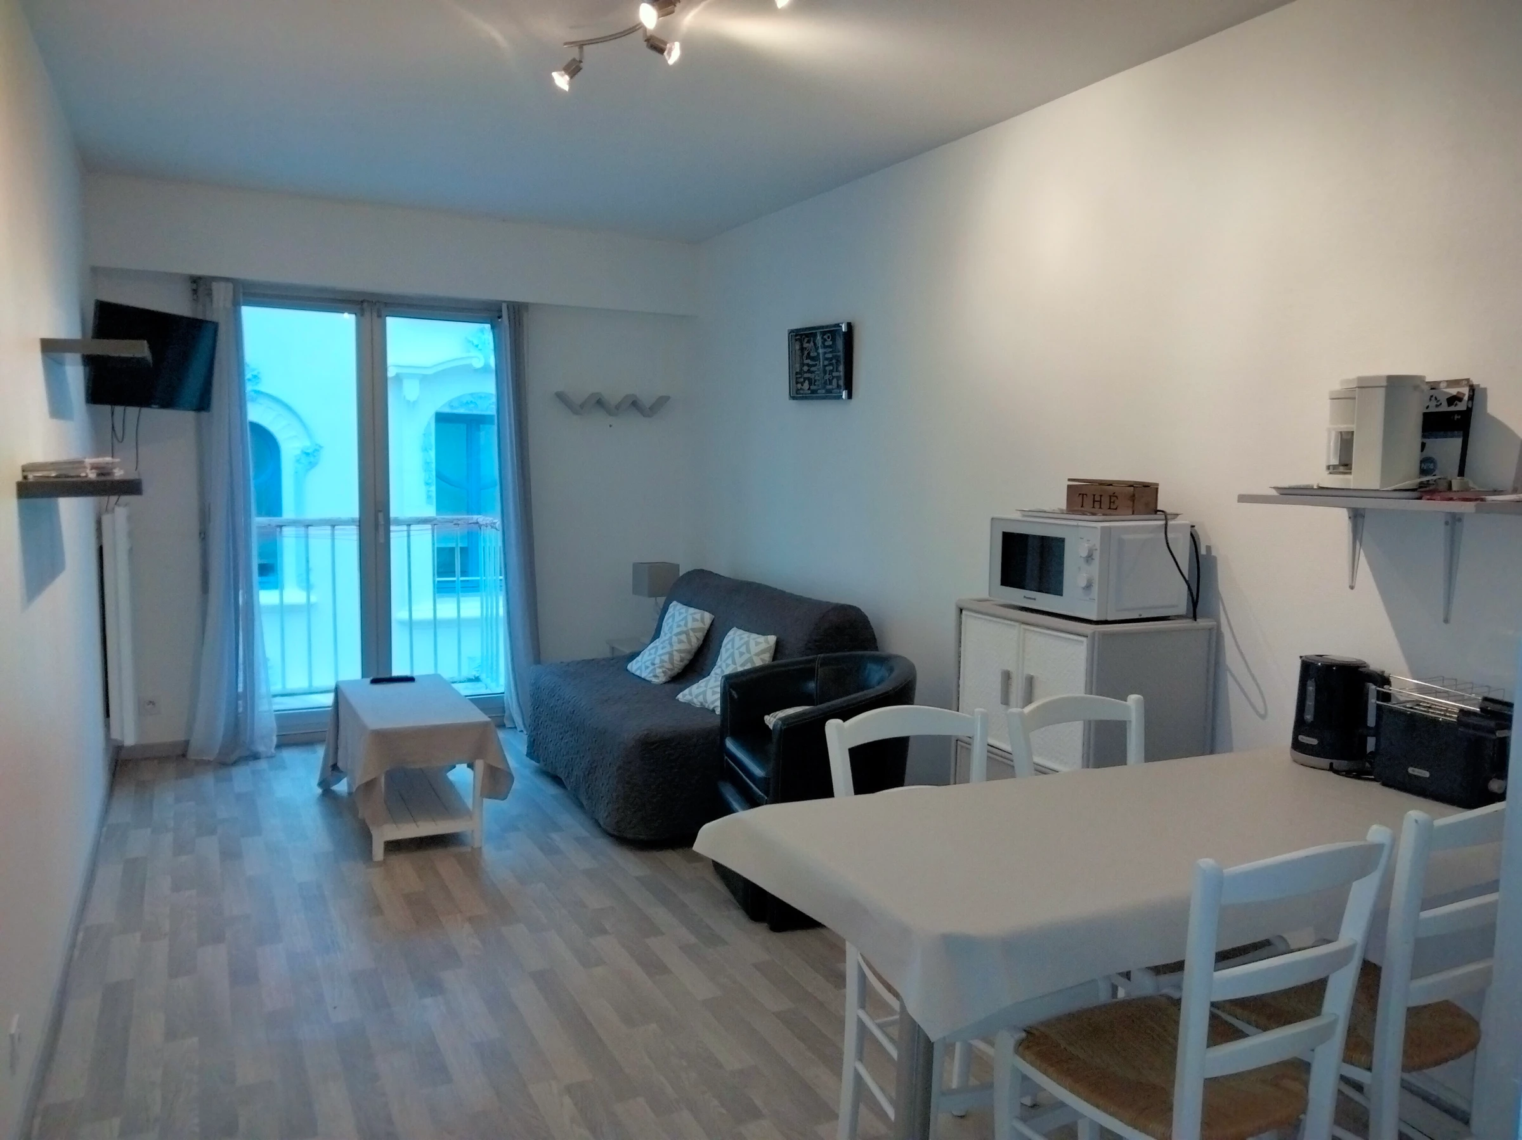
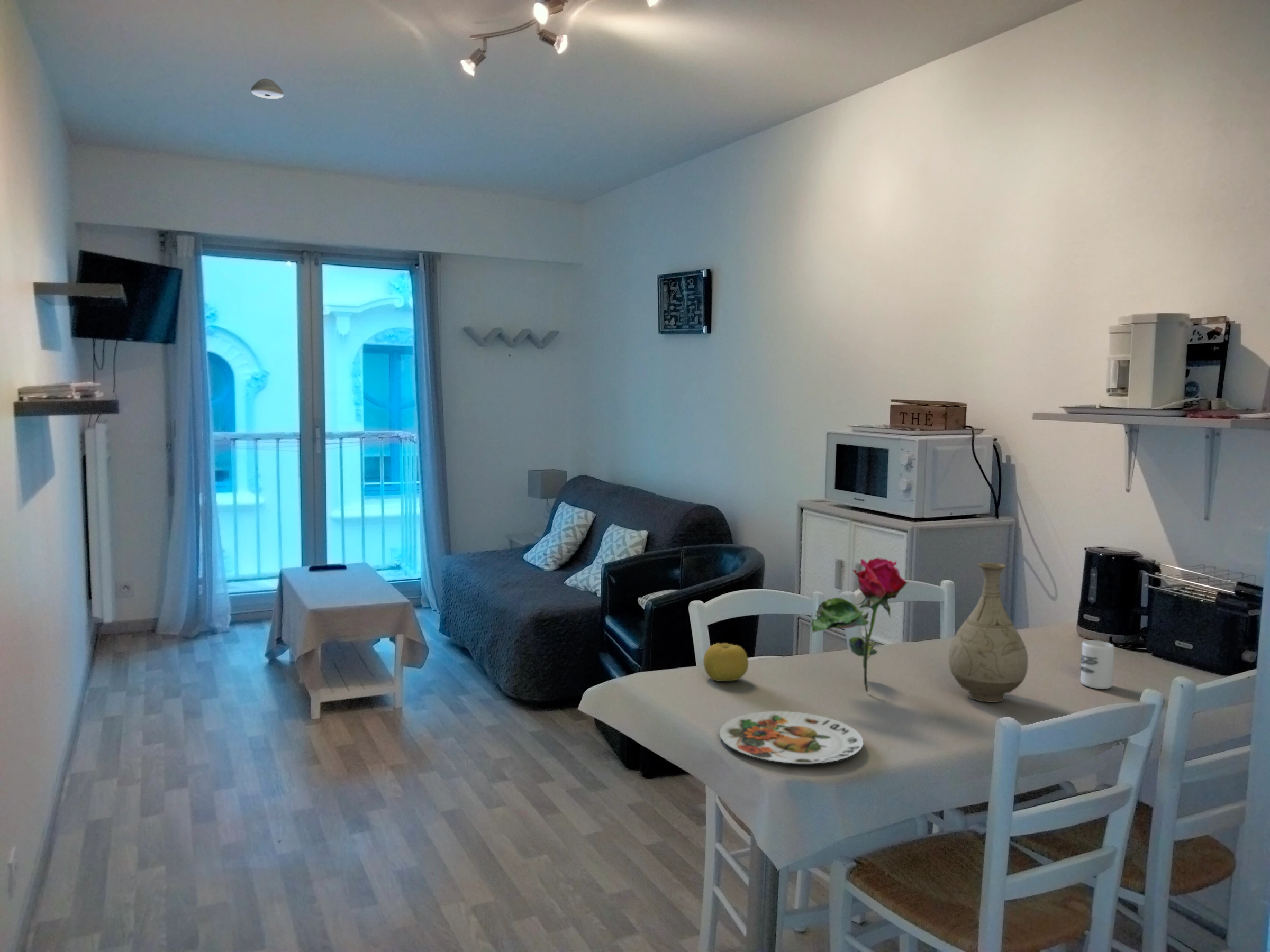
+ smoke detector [250,78,284,99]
+ plate [719,711,864,764]
+ flower [811,557,911,693]
+ cup [1080,639,1115,690]
+ vase [948,562,1029,703]
+ fruit [703,643,749,682]
